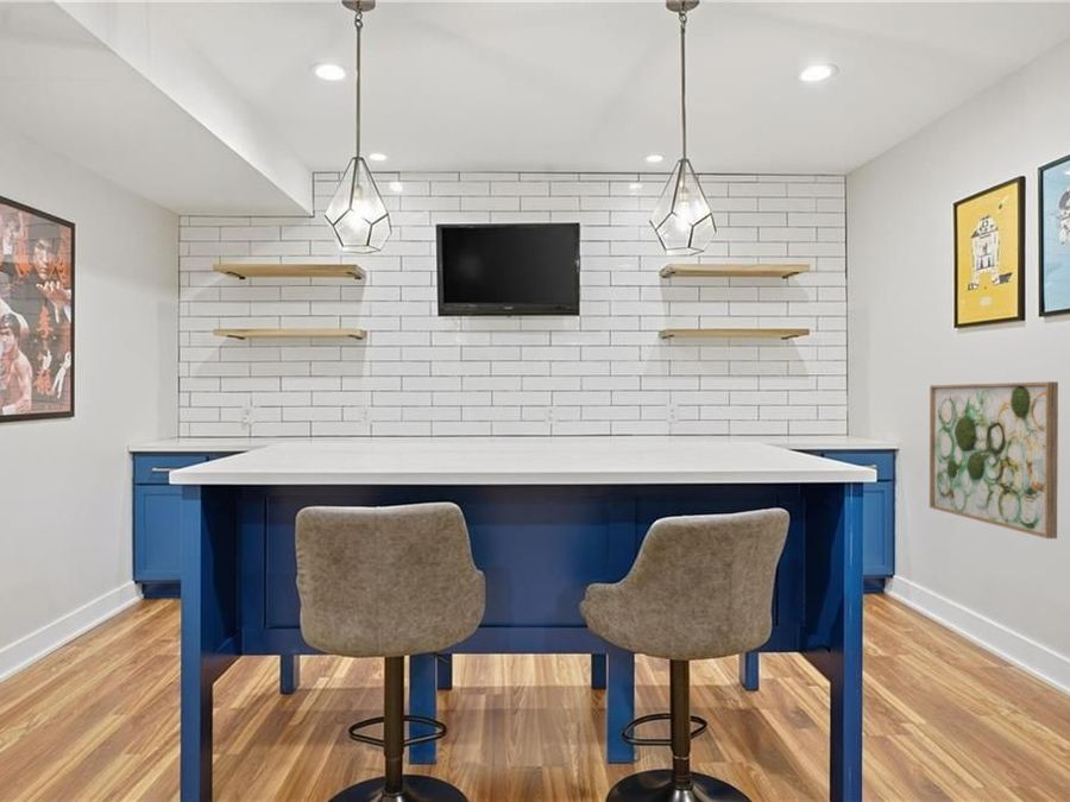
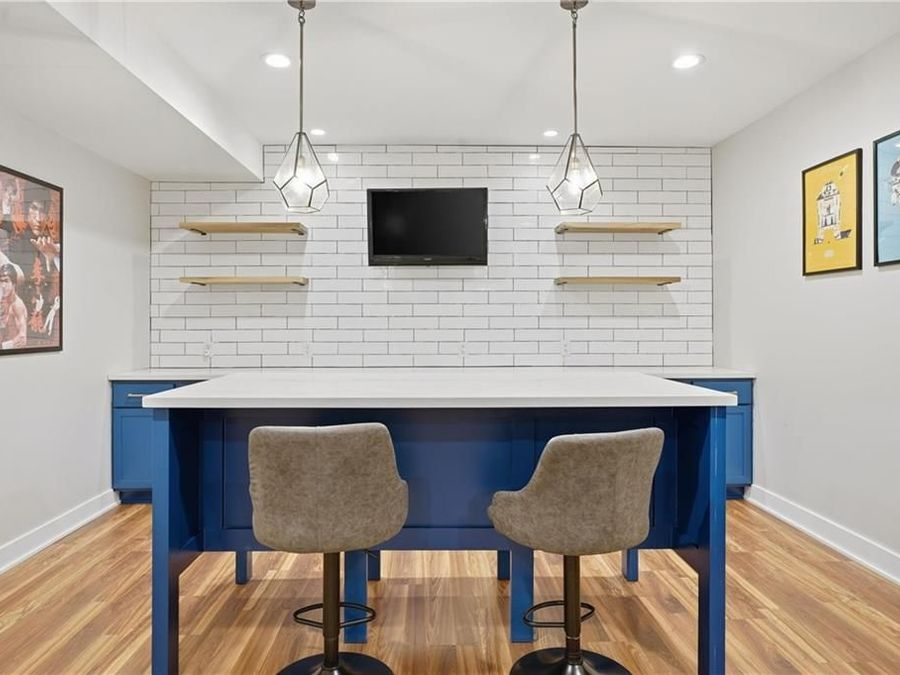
- wall art [929,380,1059,539]
